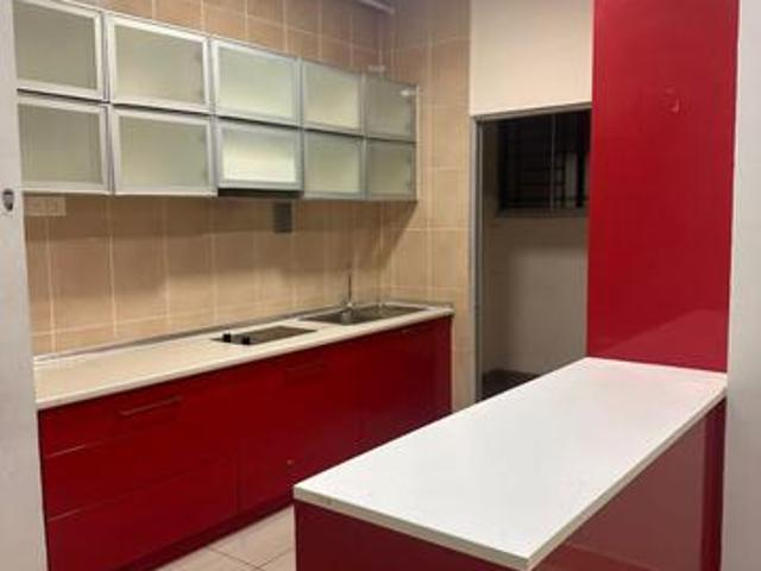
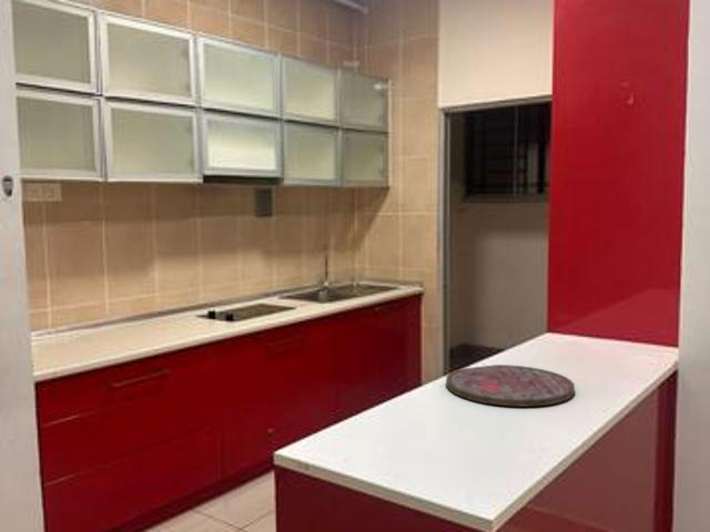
+ cutting board [445,364,576,408]
